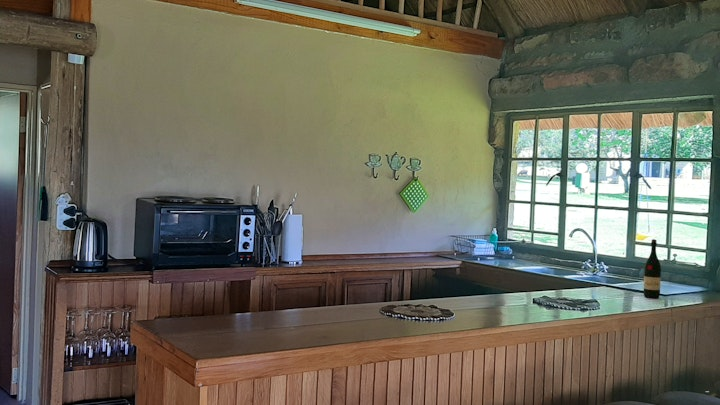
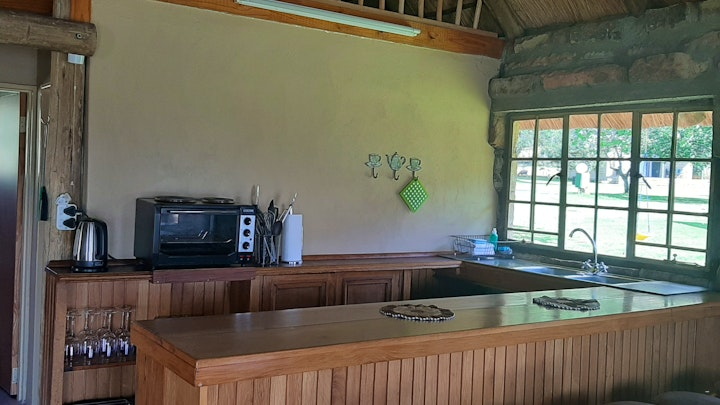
- wine bottle [643,238,662,299]
